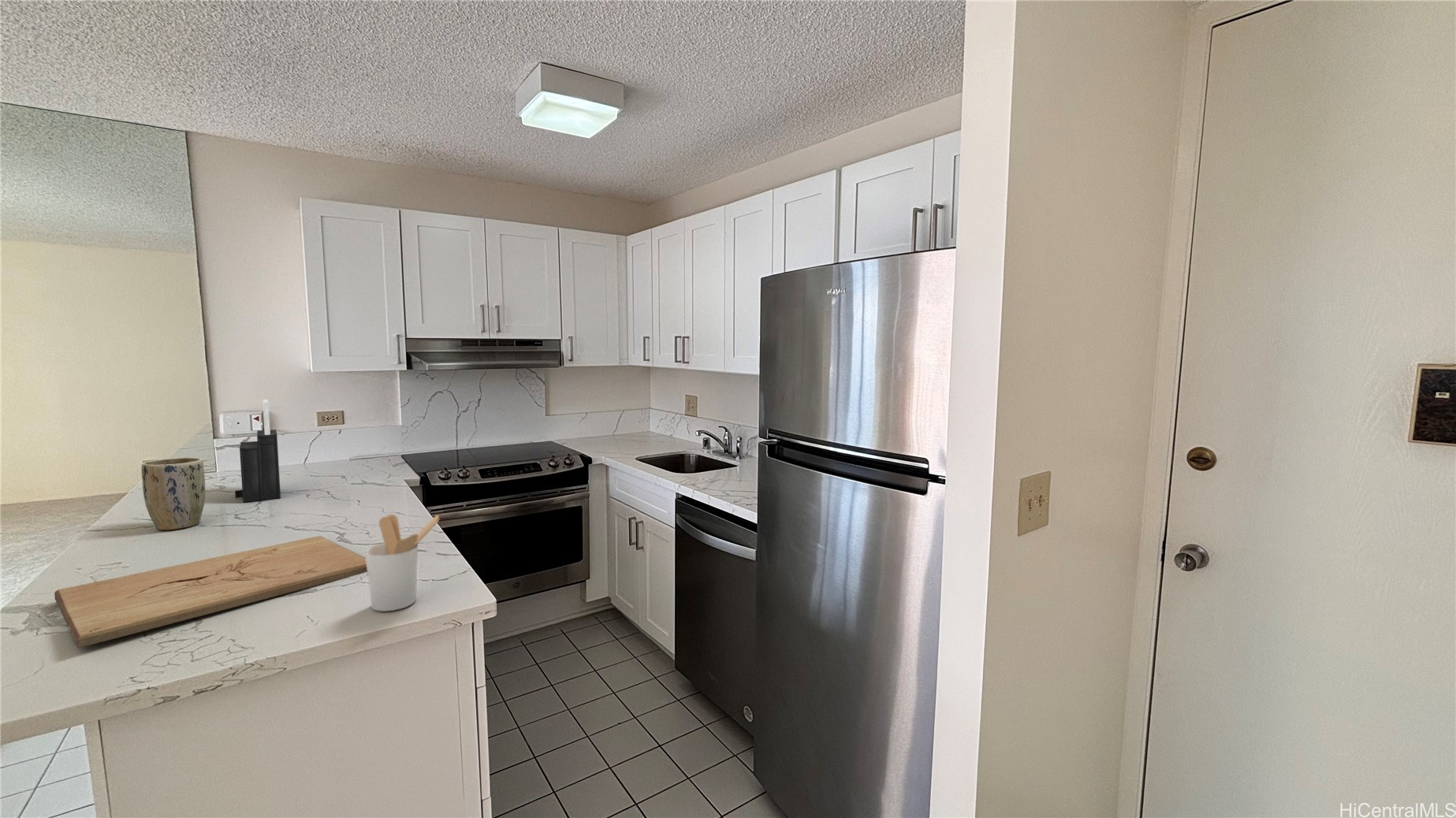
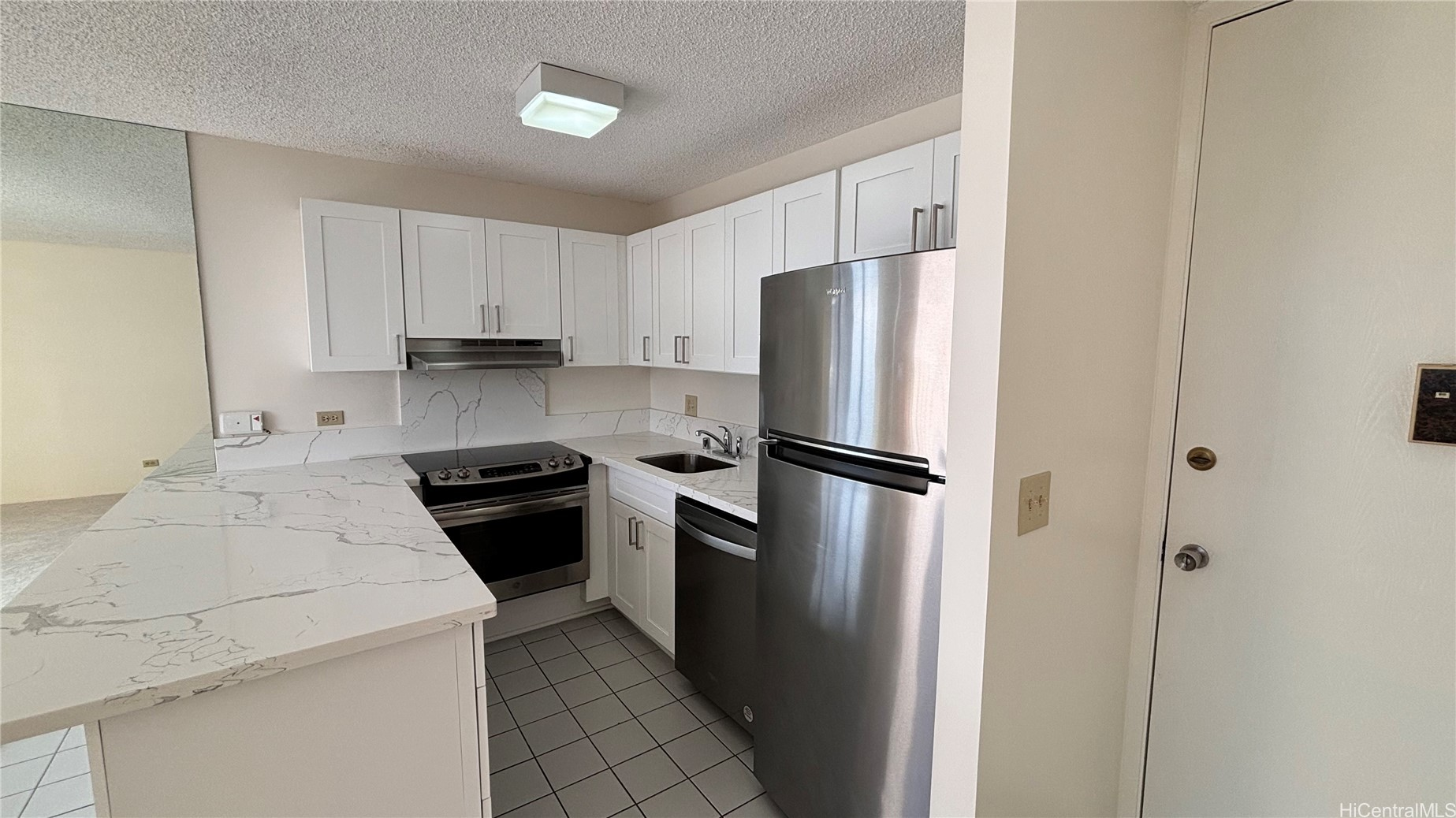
- utensil holder [365,514,441,612]
- plant pot [141,457,206,531]
- cutting board [54,535,367,649]
- knife block [234,399,281,503]
